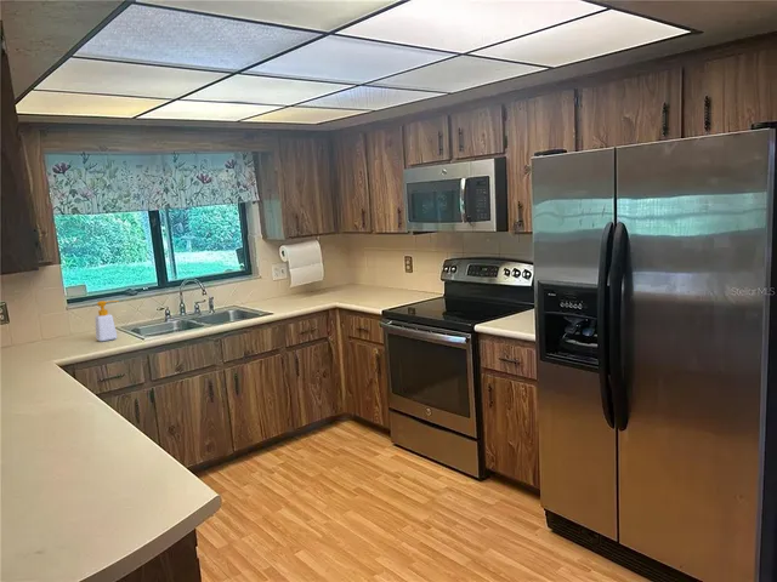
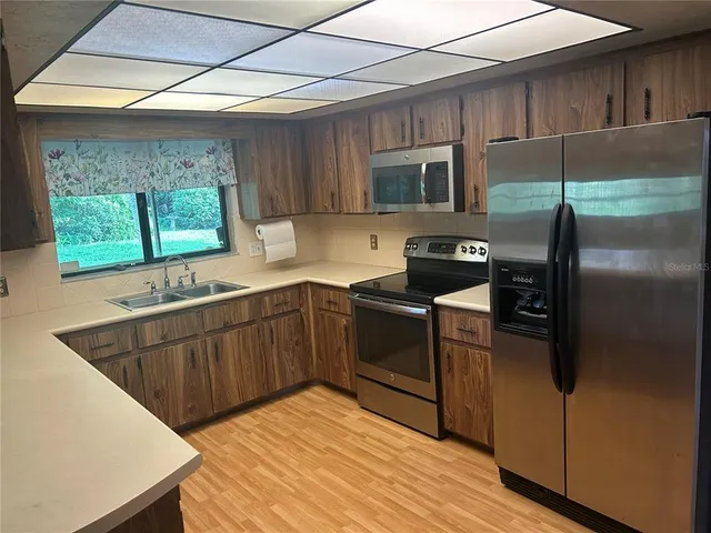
- soap bottle [93,299,120,342]
